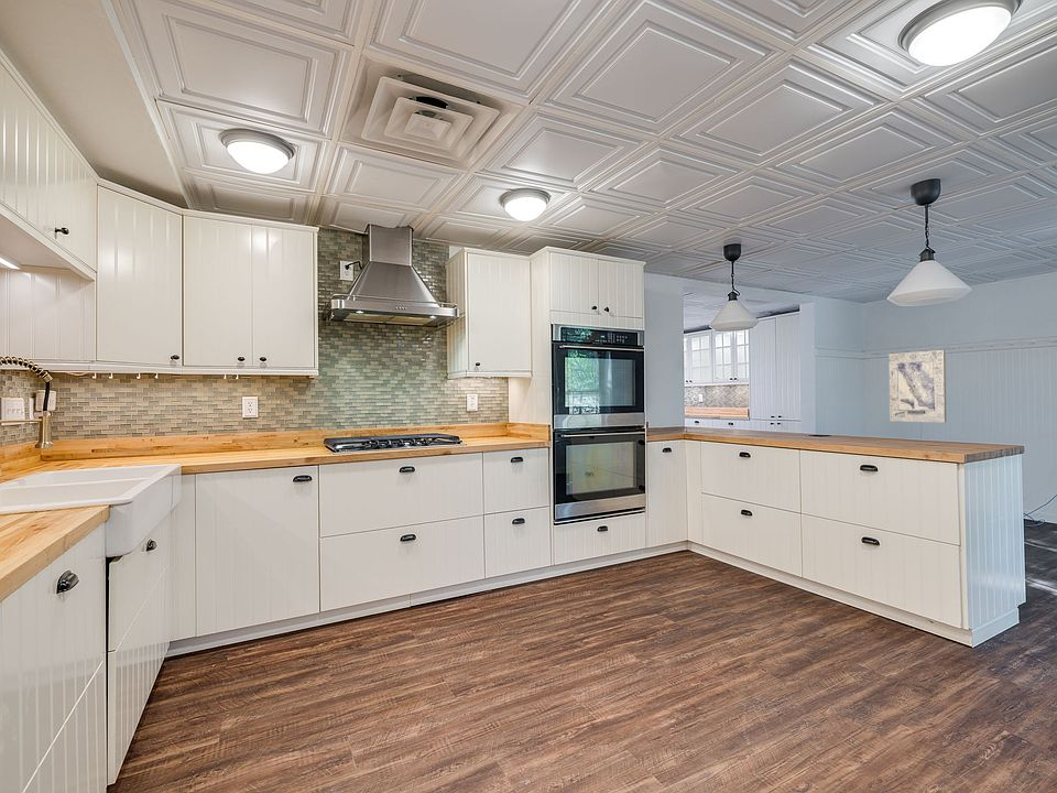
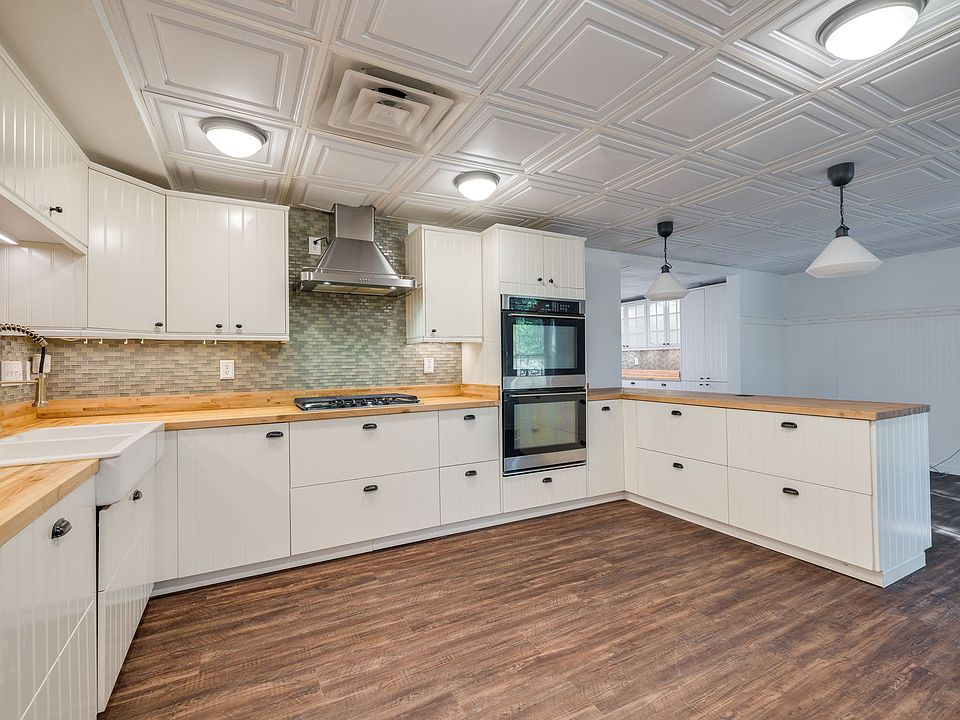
- wall art [889,349,947,424]
